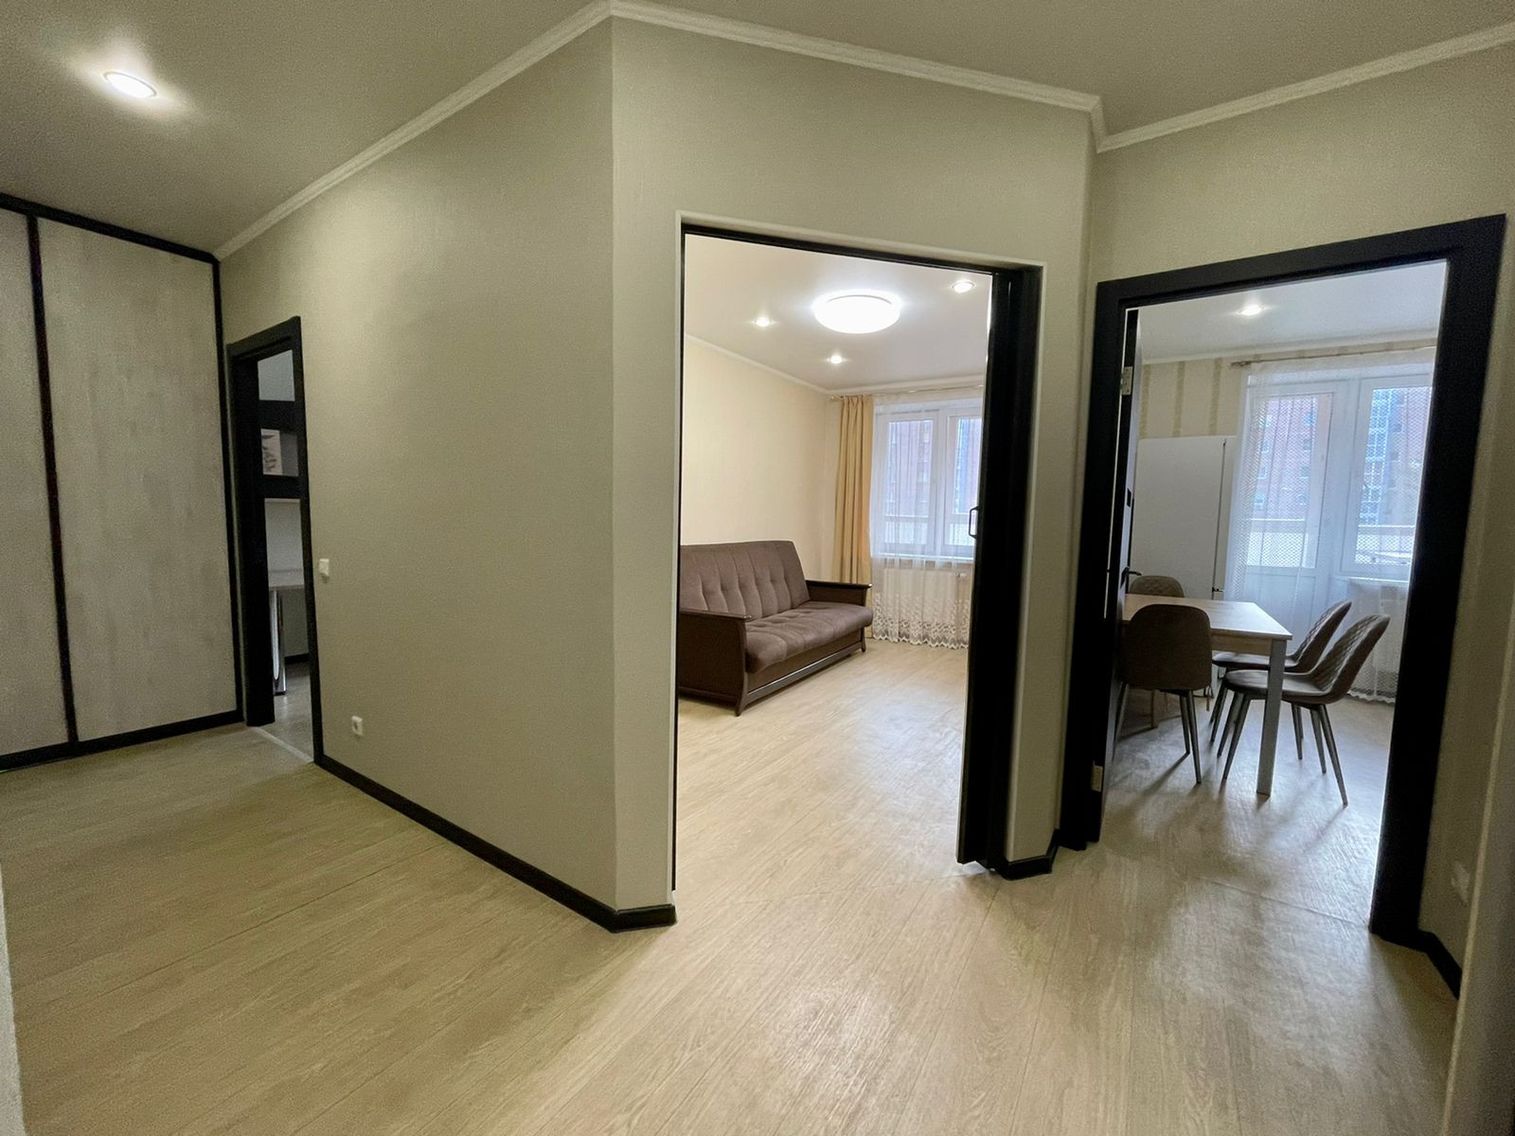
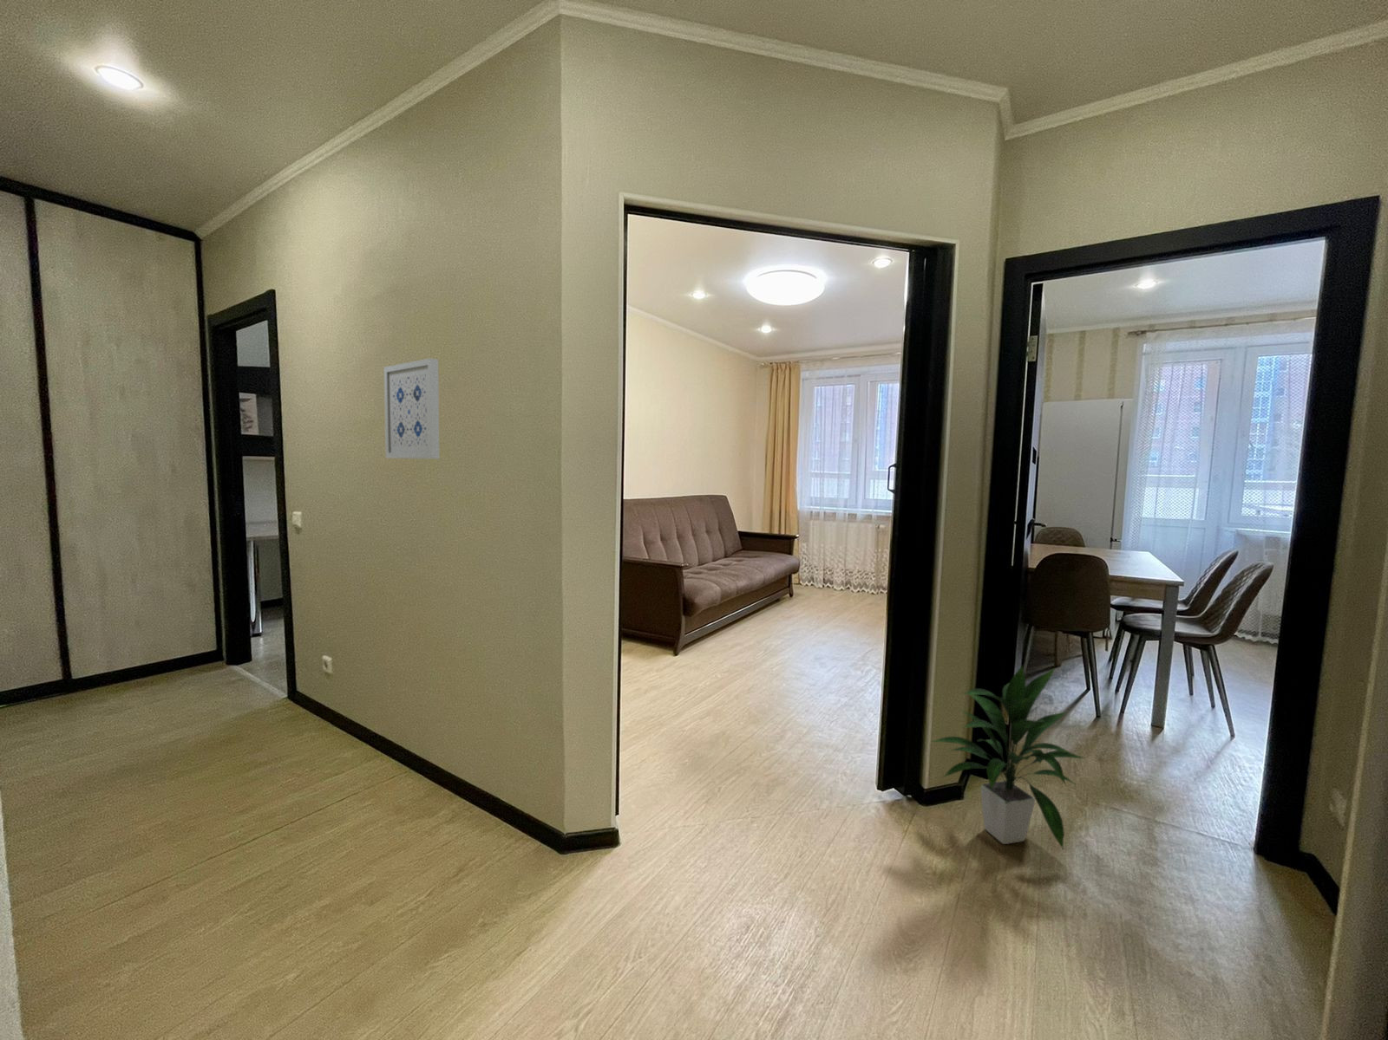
+ wall art [384,357,440,459]
+ indoor plant [928,664,1086,849]
